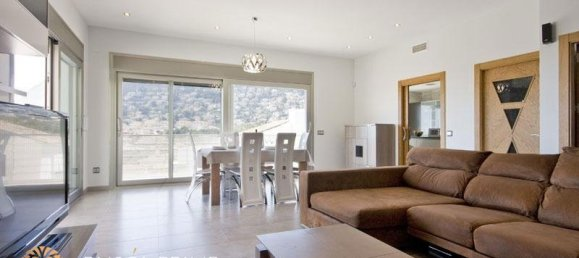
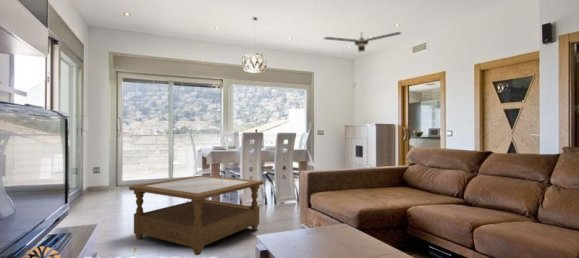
+ ceiling fan [323,31,402,53]
+ coffee table [128,174,264,256]
